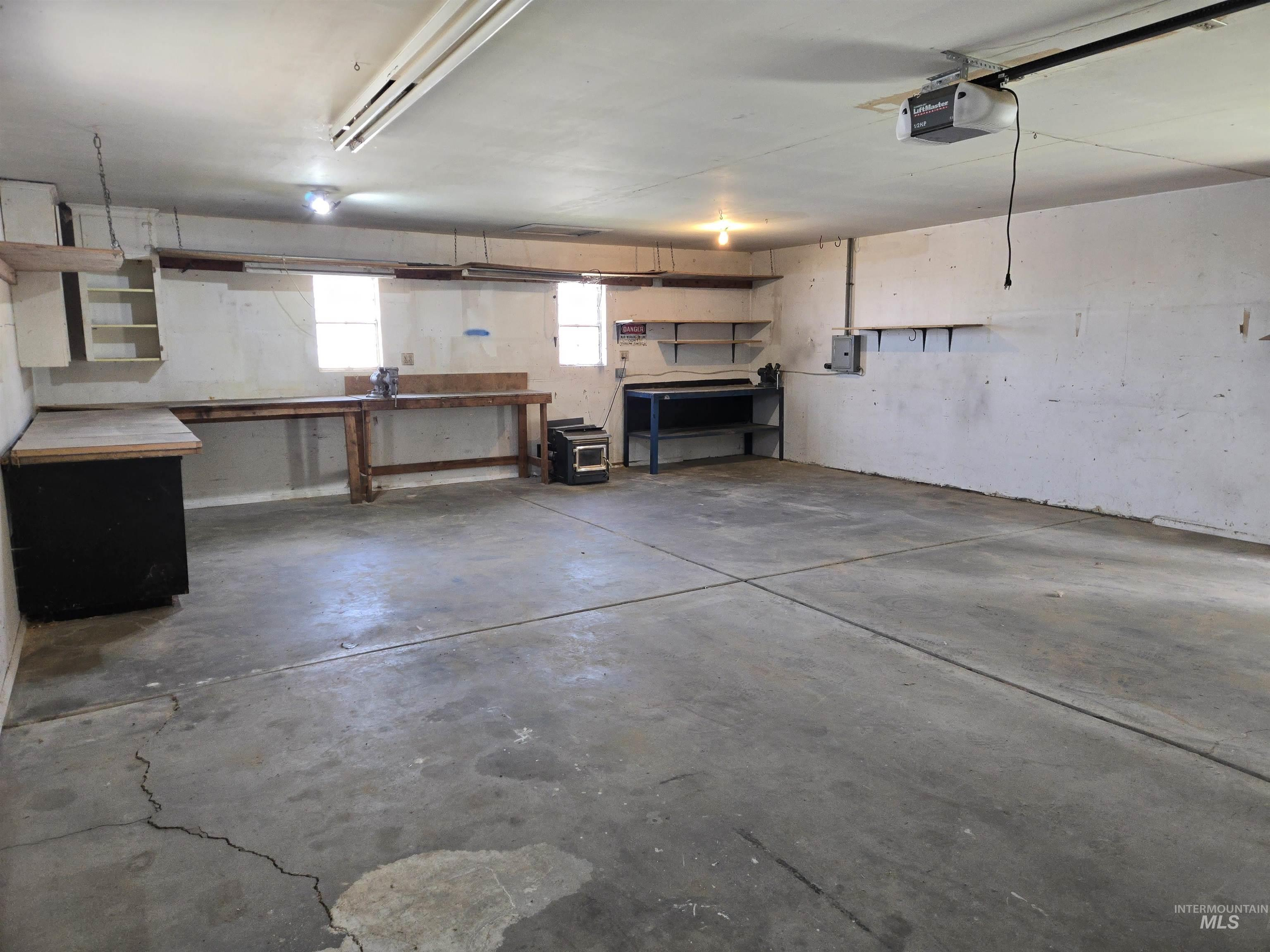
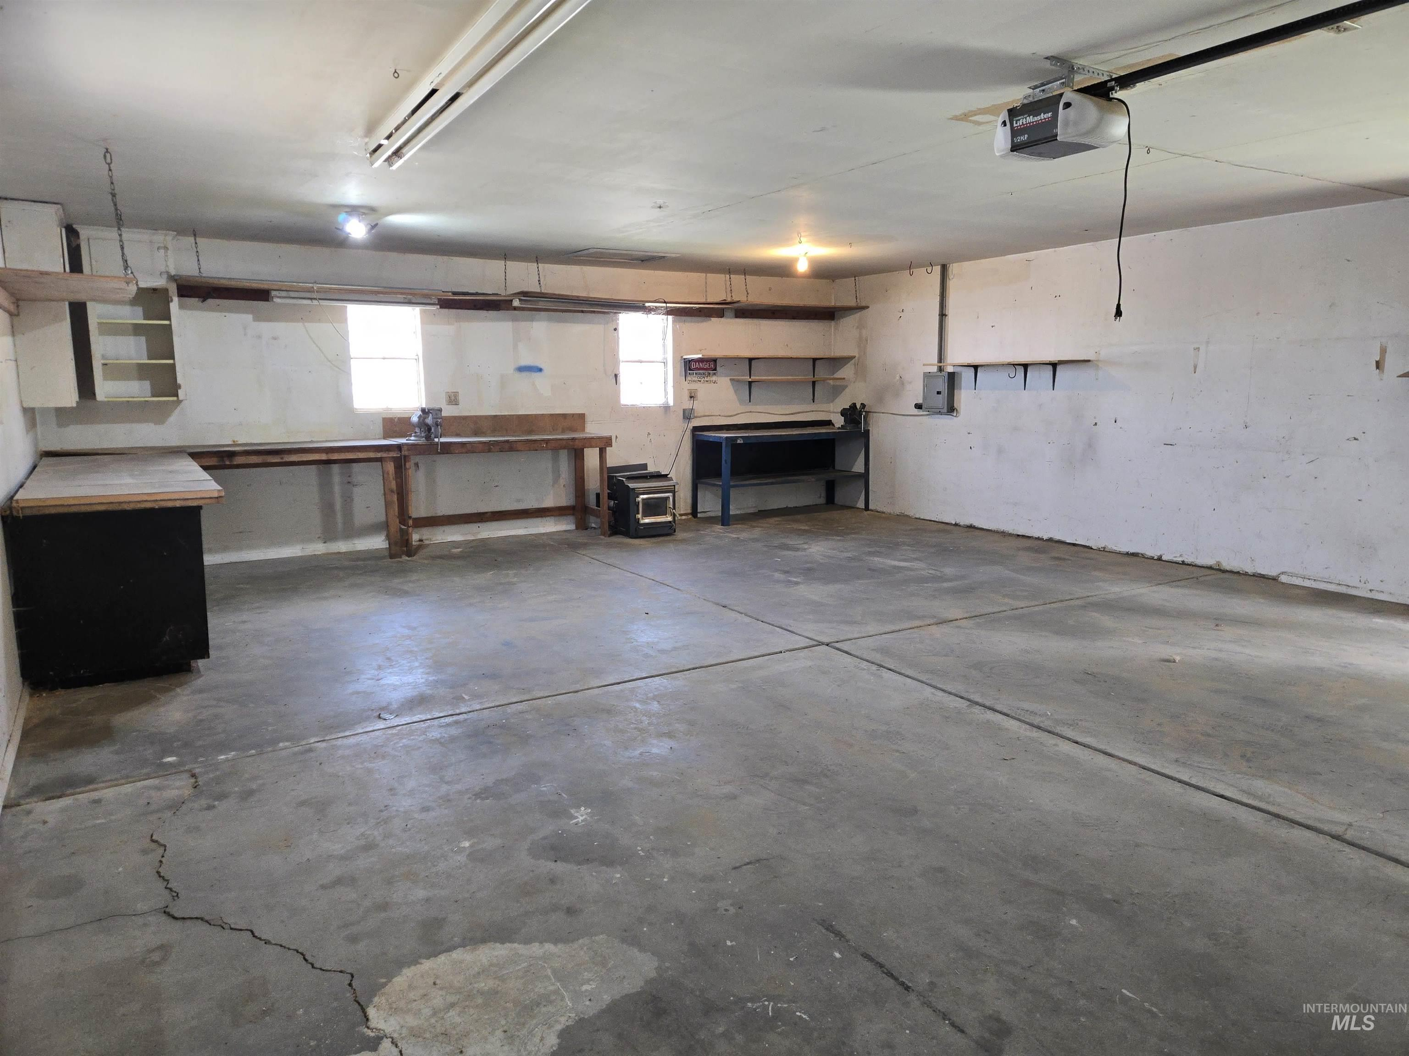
+ smoke detector [649,201,670,210]
